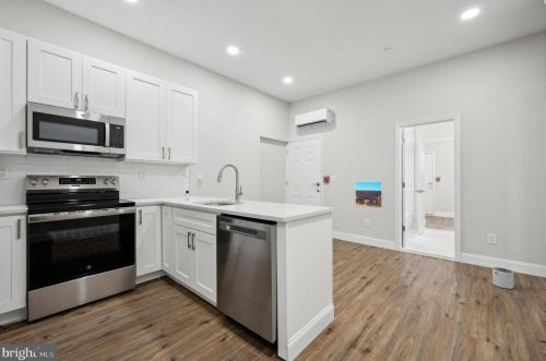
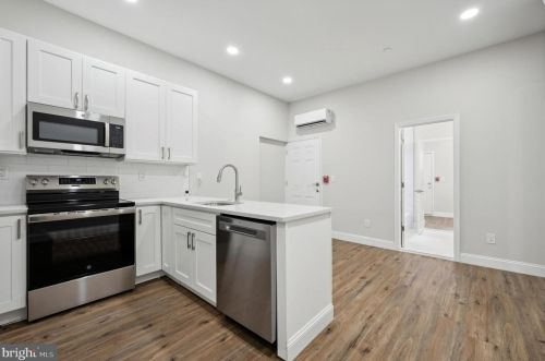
- humidifier [491,266,514,290]
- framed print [354,181,383,209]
